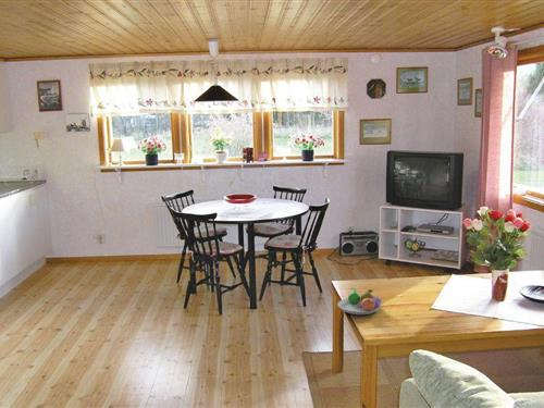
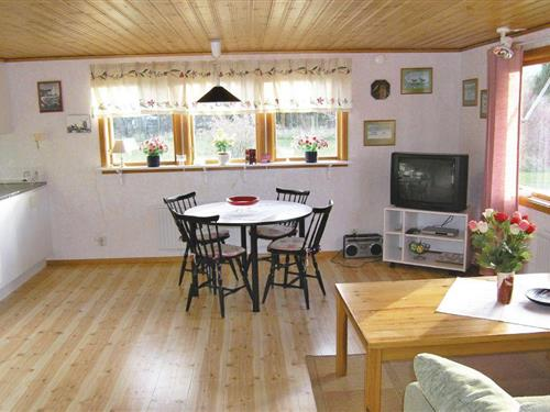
- fruit bowl [336,287,383,316]
